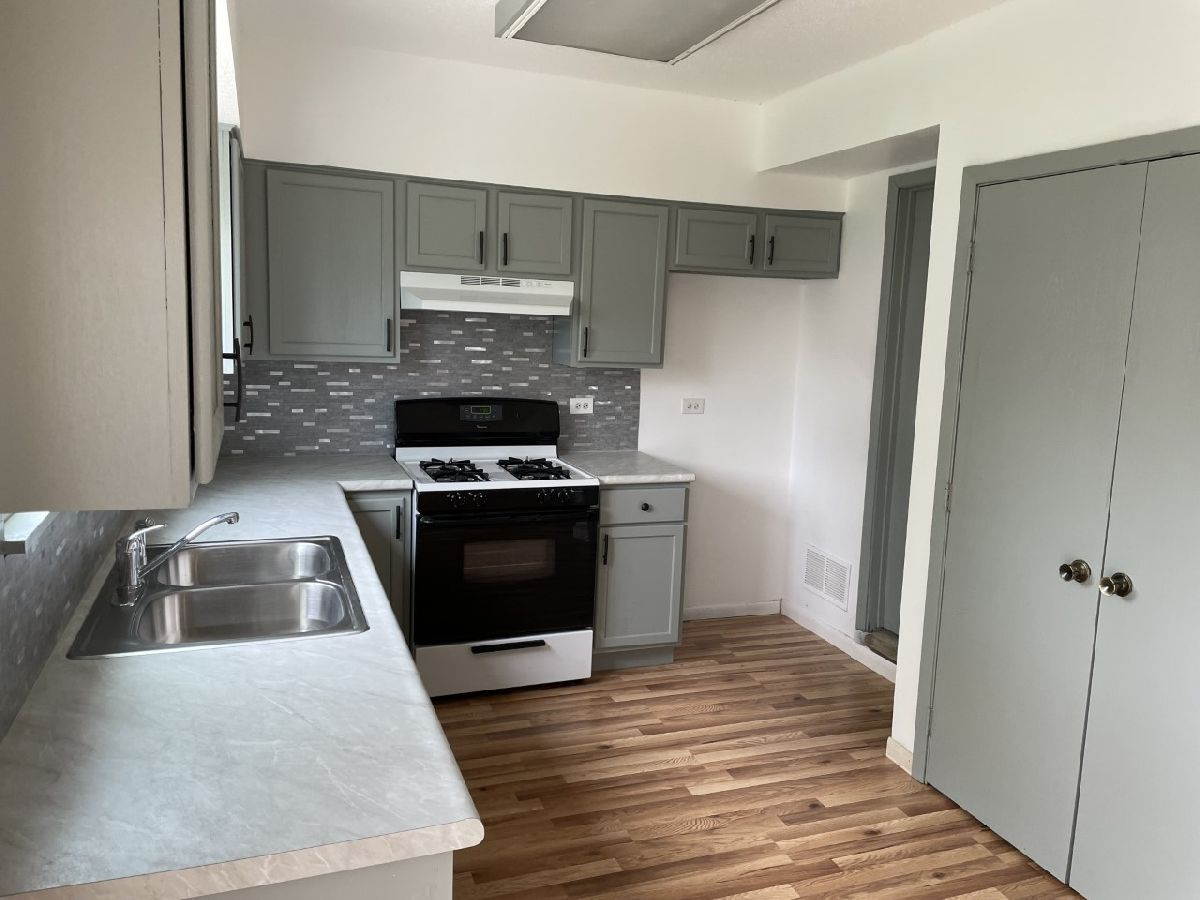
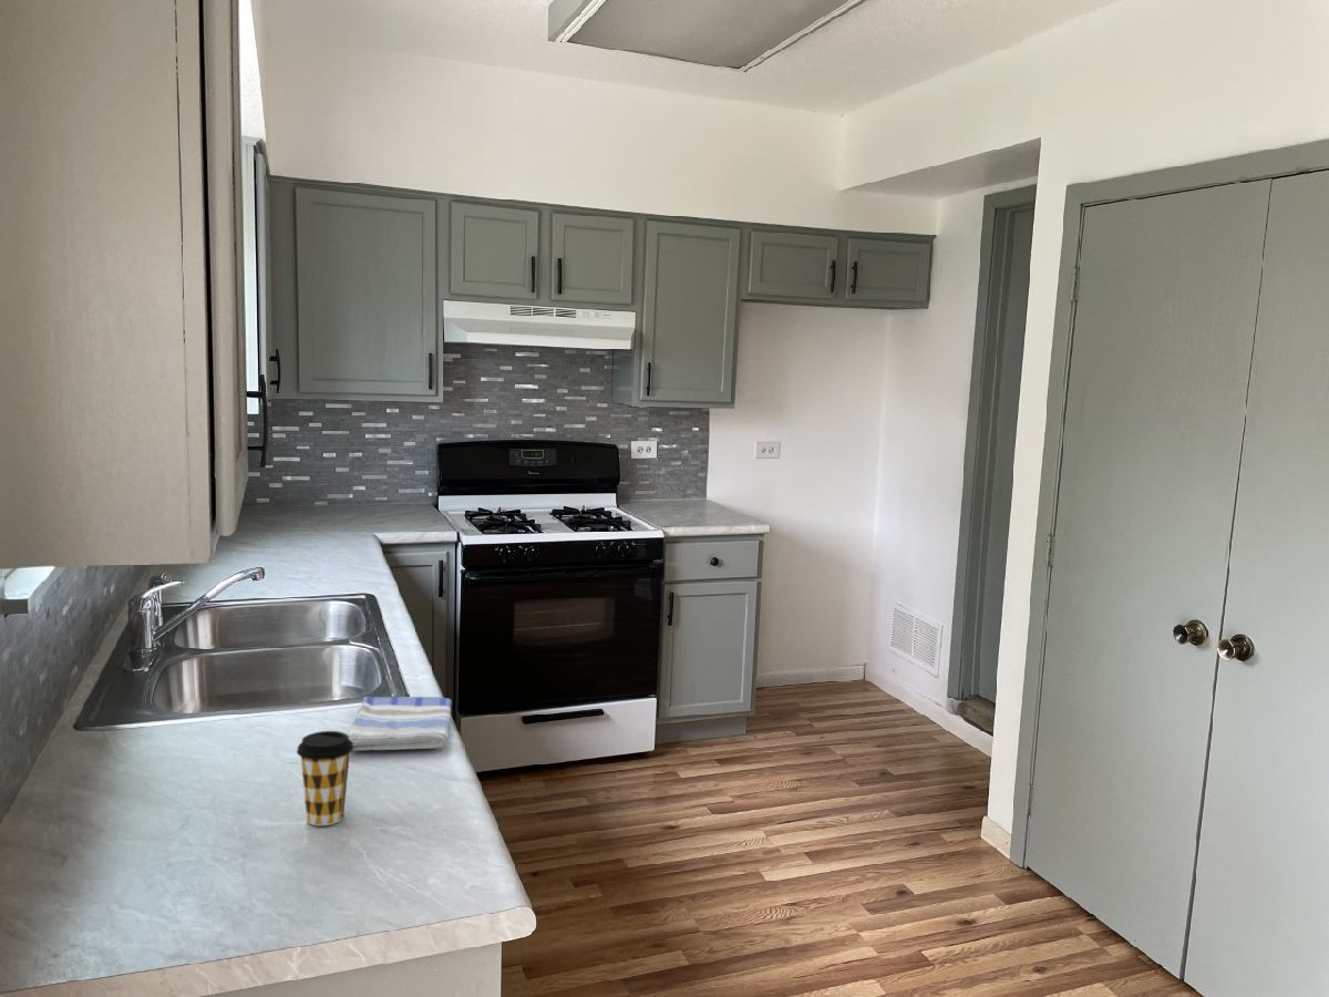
+ dish towel [348,696,453,752]
+ coffee cup [296,730,353,826]
